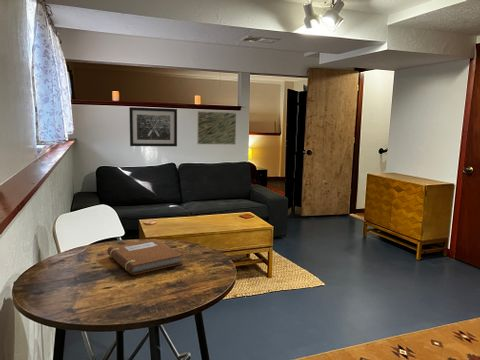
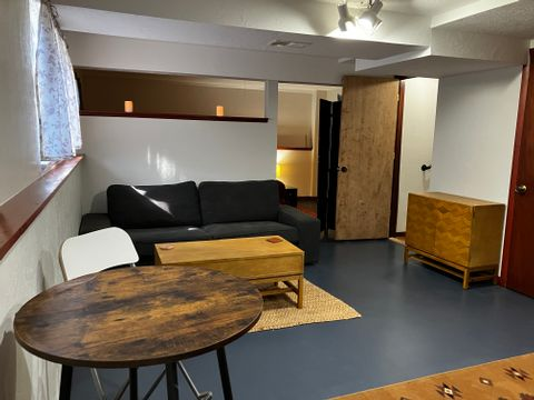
- wall art [128,106,178,147]
- notebook [107,238,184,276]
- wall art [197,111,237,145]
